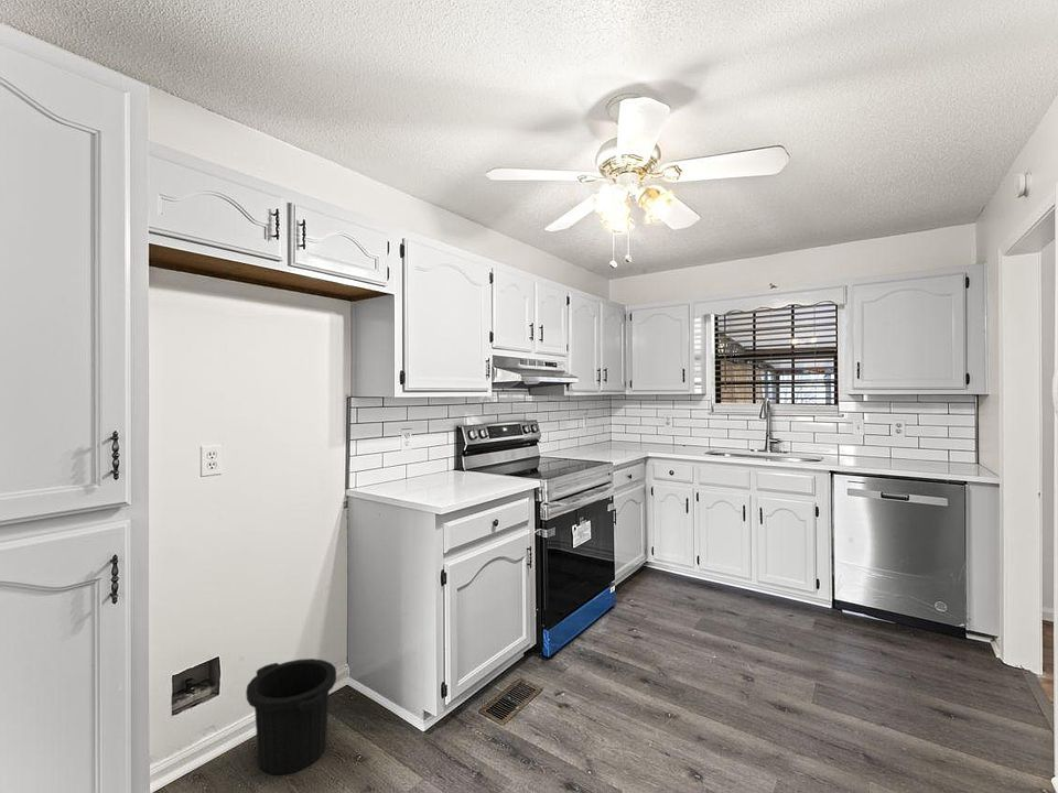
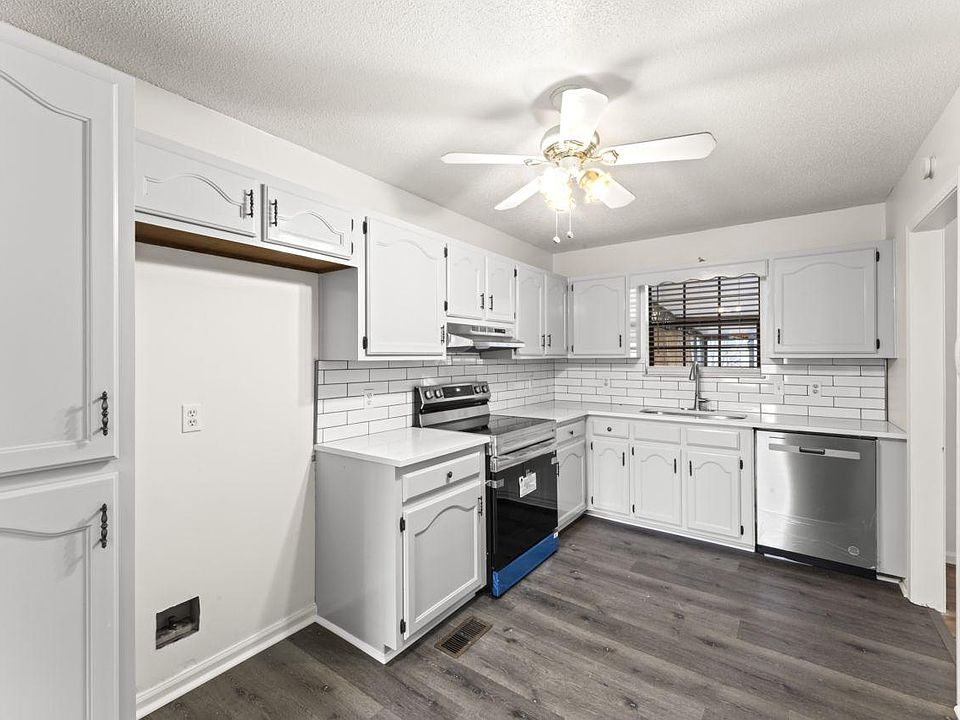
- trash can [245,658,337,775]
